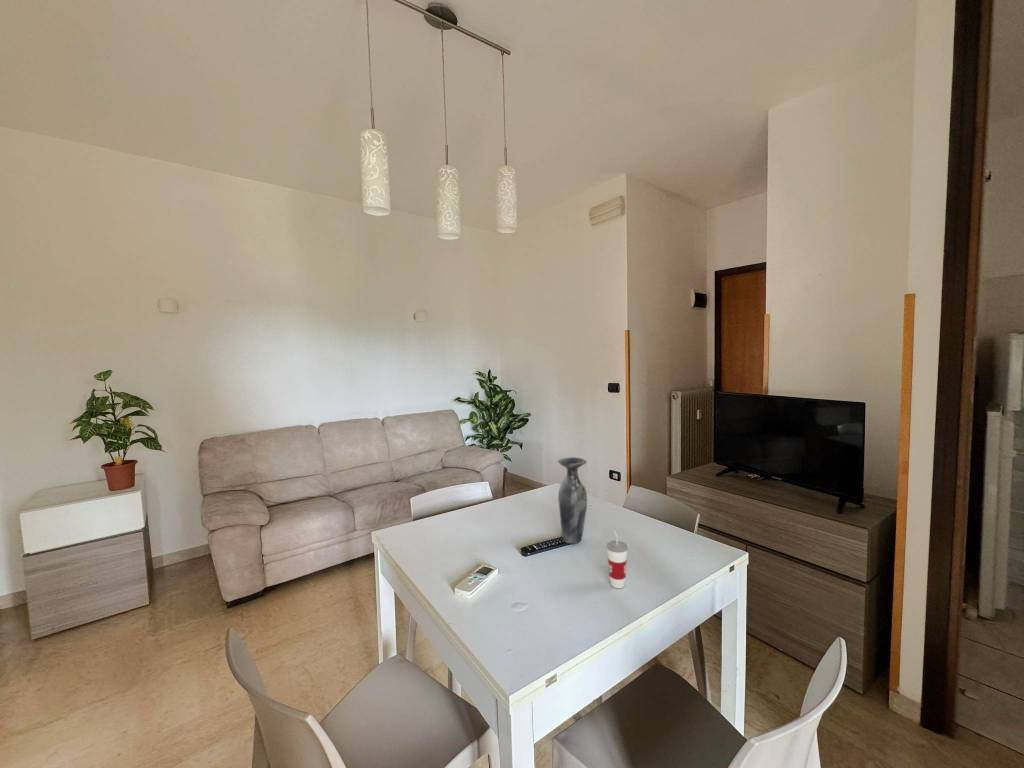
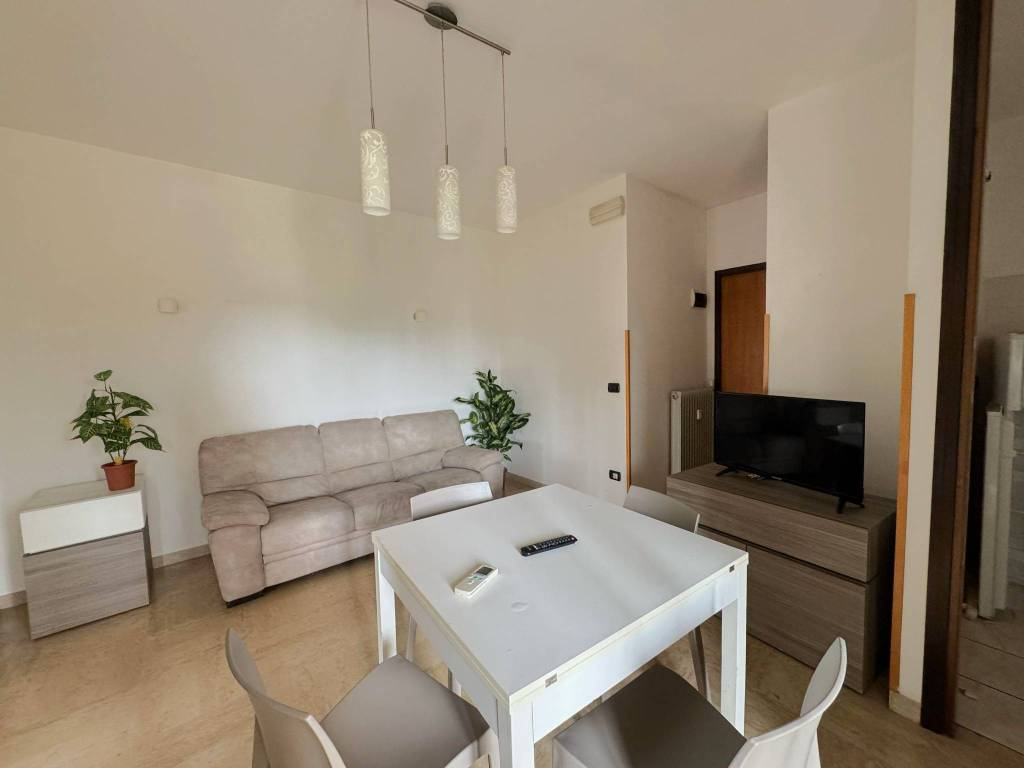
- vase [557,456,588,545]
- cup [606,530,629,589]
